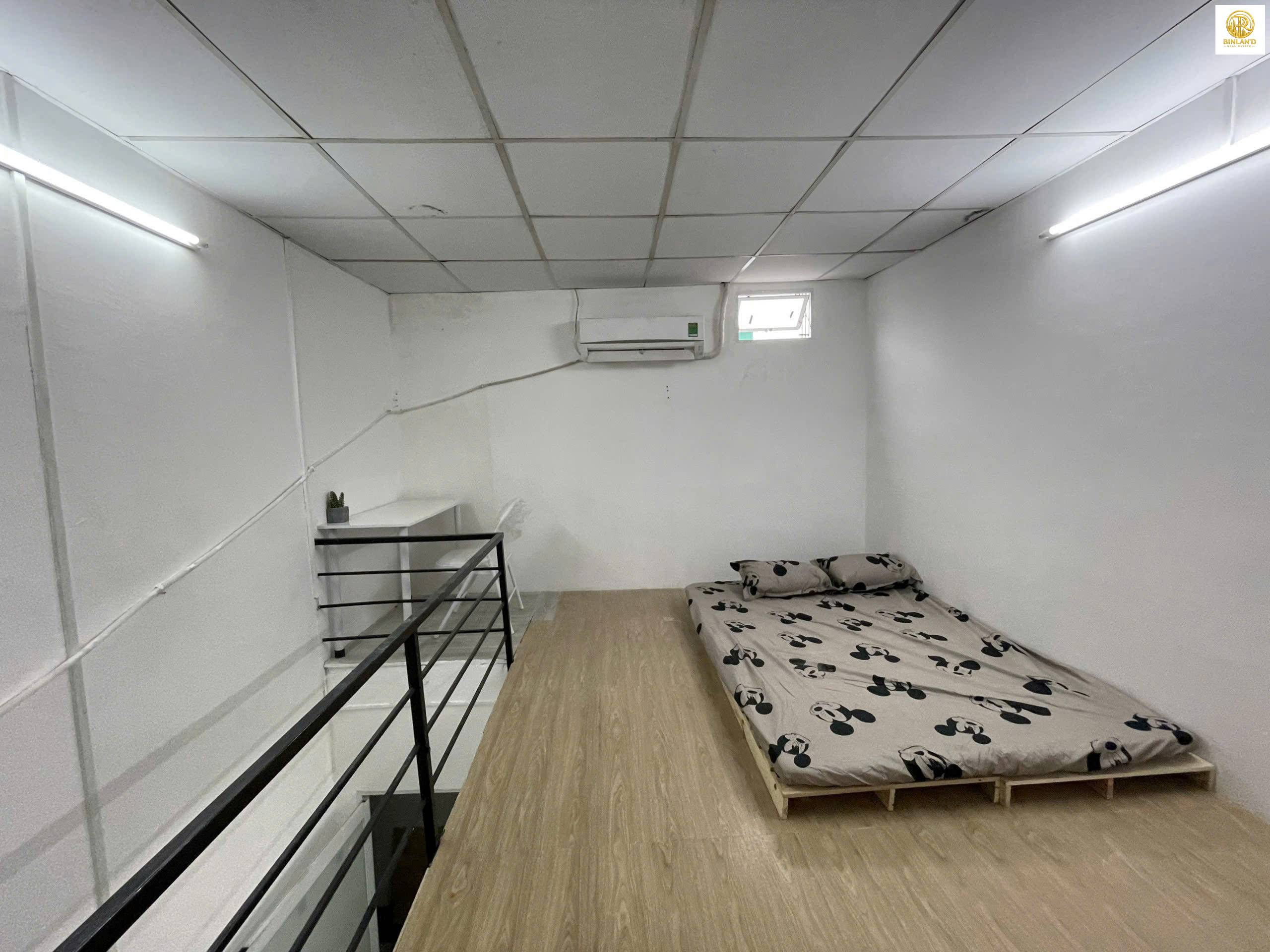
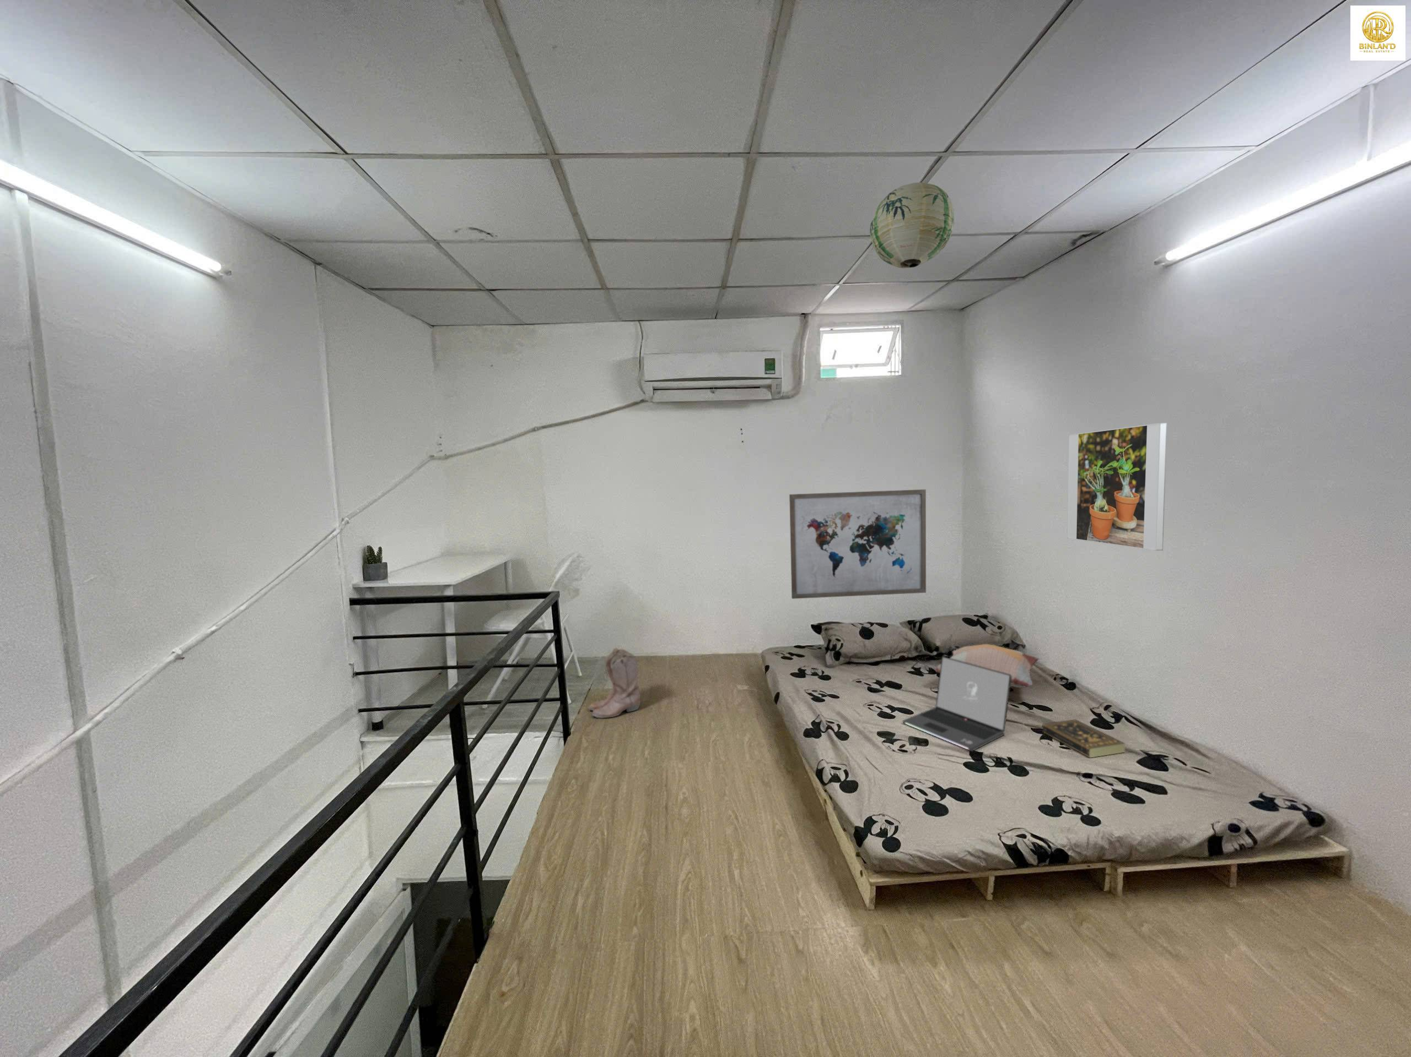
+ paper lantern [869,182,954,269]
+ wall art [789,489,927,600]
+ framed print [1067,422,1168,551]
+ decorative pillow [934,644,1040,688]
+ laptop [902,656,1011,752]
+ boots [588,646,641,718]
+ book [1042,718,1127,758]
